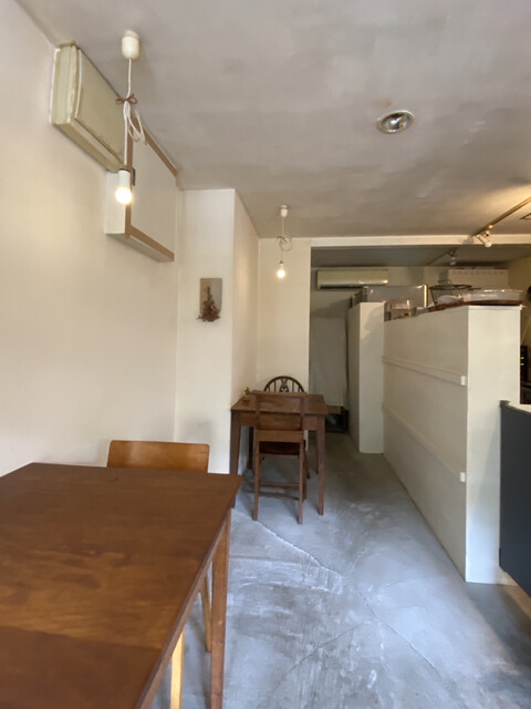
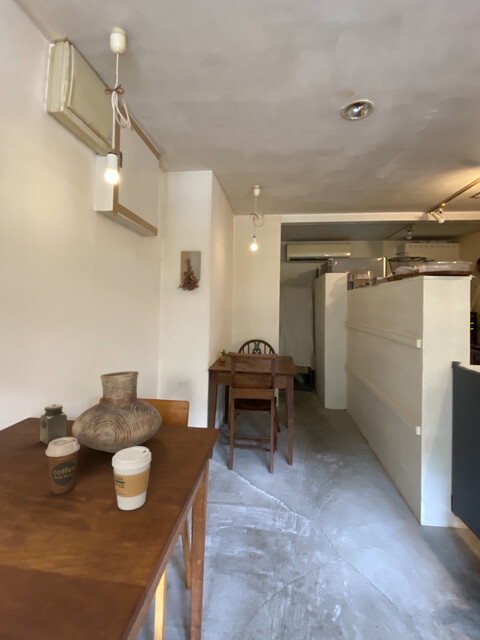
+ vase [71,370,163,454]
+ coffee cup [45,436,81,495]
+ coffee cup [111,445,152,511]
+ salt shaker [39,403,68,446]
